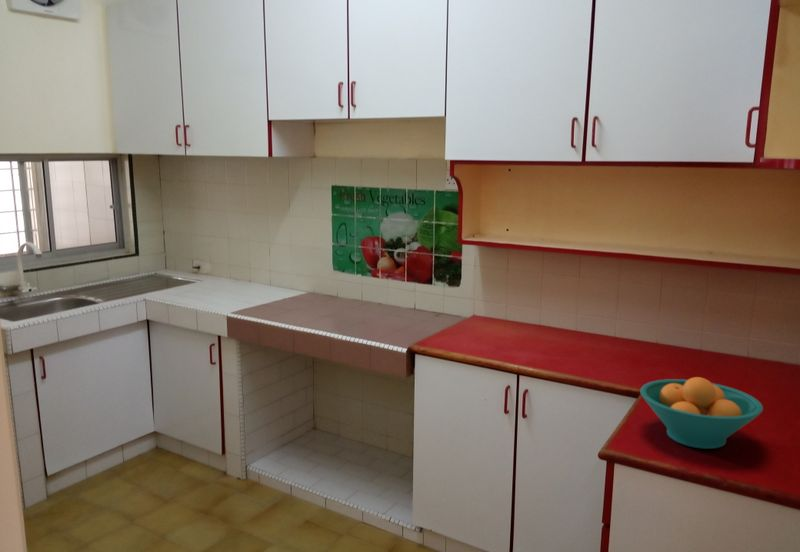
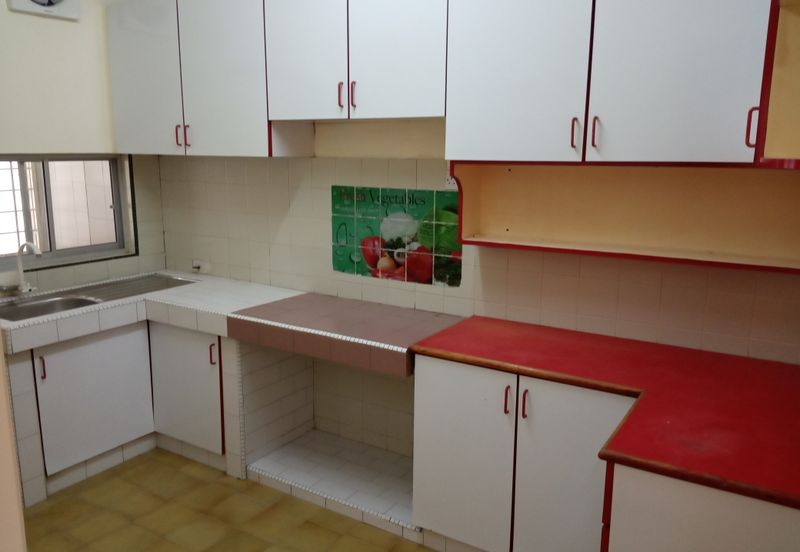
- fruit bowl [639,376,764,450]
